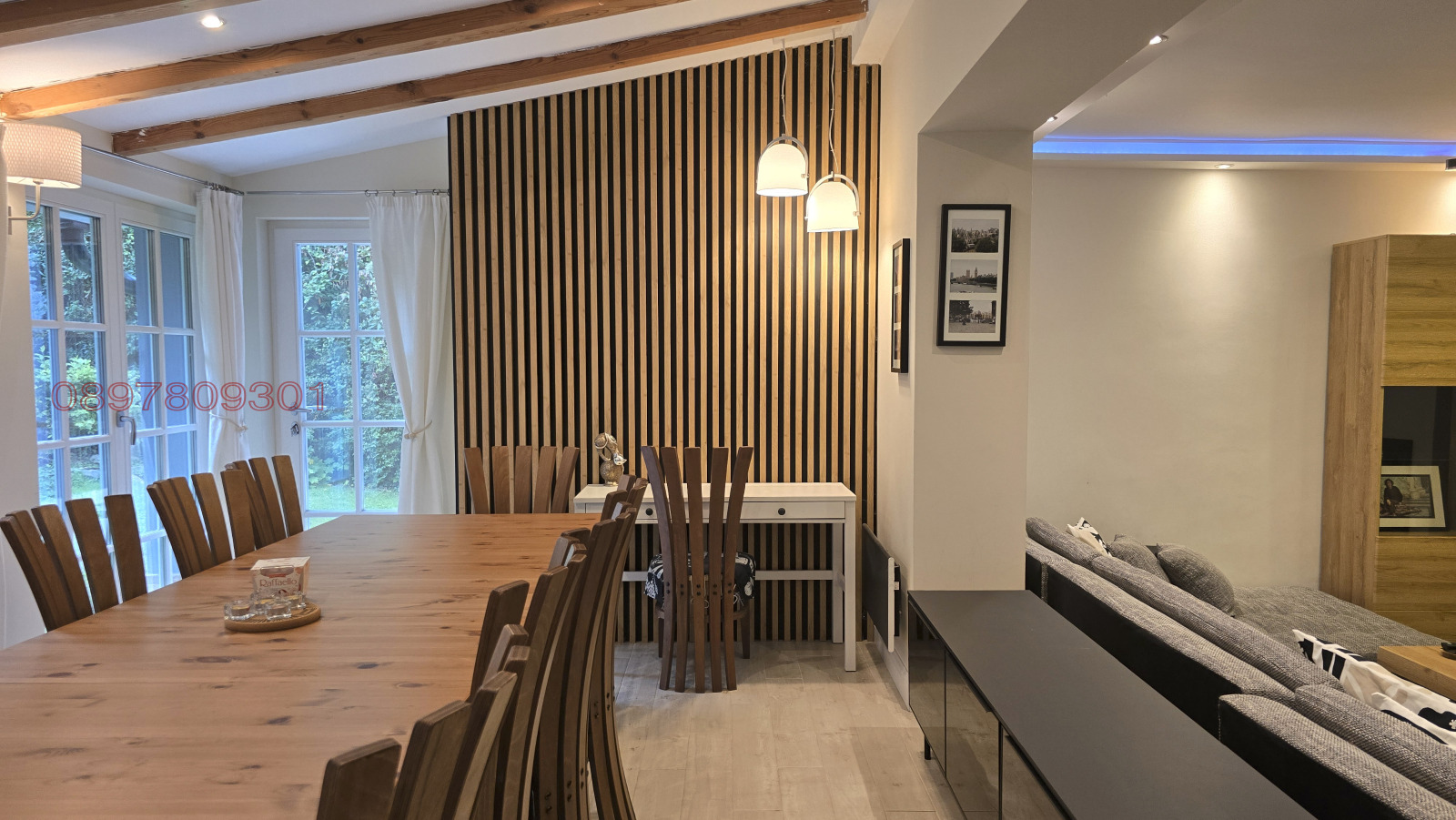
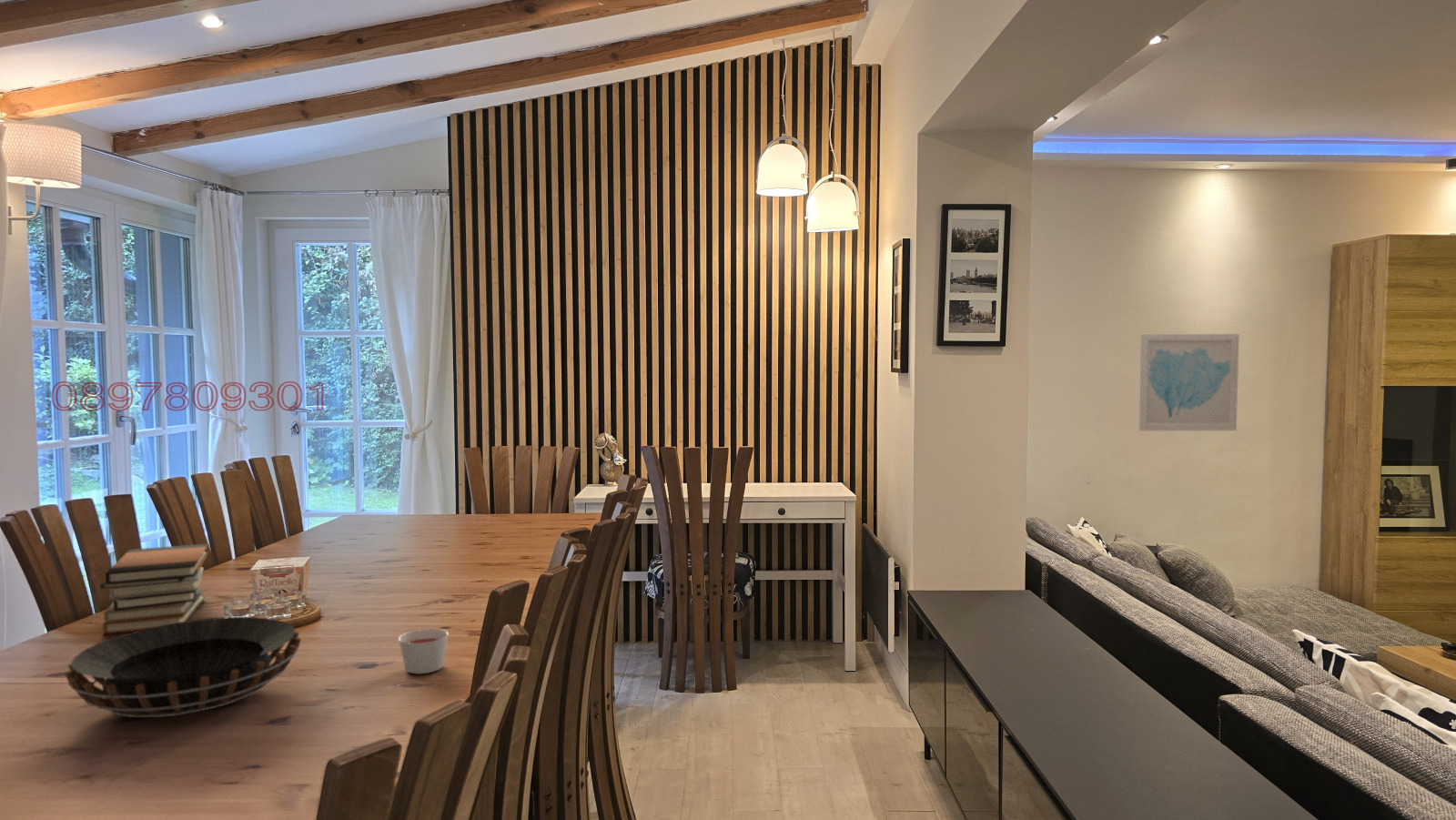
+ decorative bowl [64,616,302,718]
+ candle [398,628,450,674]
+ wall art [1138,333,1240,431]
+ book stack [99,542,209,635]
